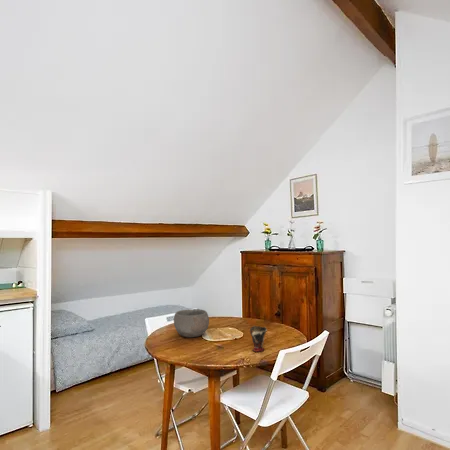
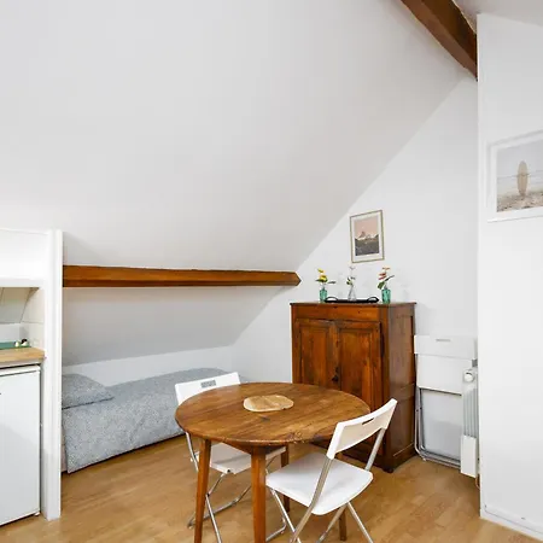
- cup [248,325,268,353]
- bowl [173,308,210,338]
